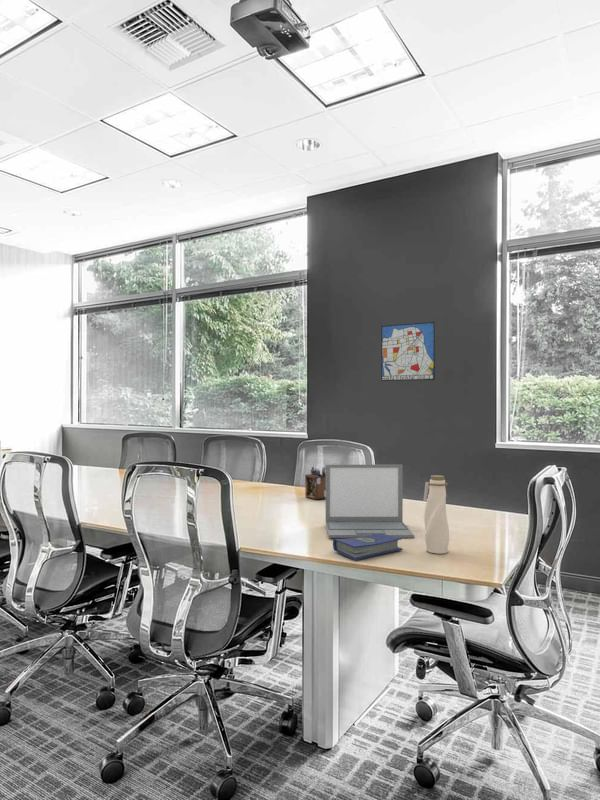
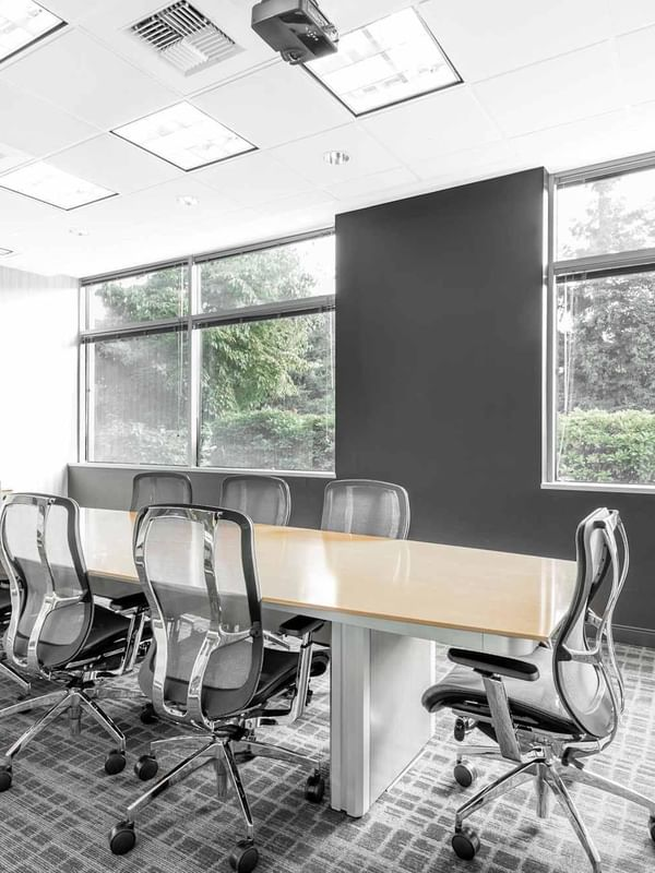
- water bottle [422,474,450,555]
- laptop [325,464,415,539]
- wall art [380,321,436,382]
- desk organizer [304,465,326,501]
- hardcover book [332,534,404,562]
